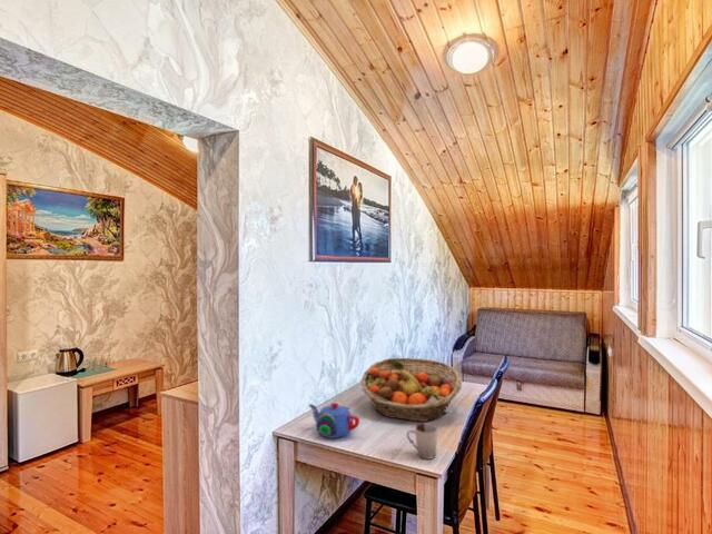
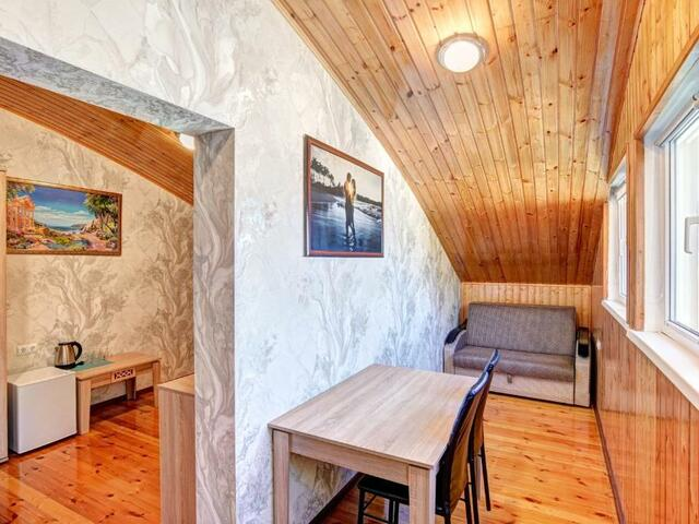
- fruit basket [359,357,463,423]
- teapot [308,402,360,439]
- cup [406,423,439,461]
